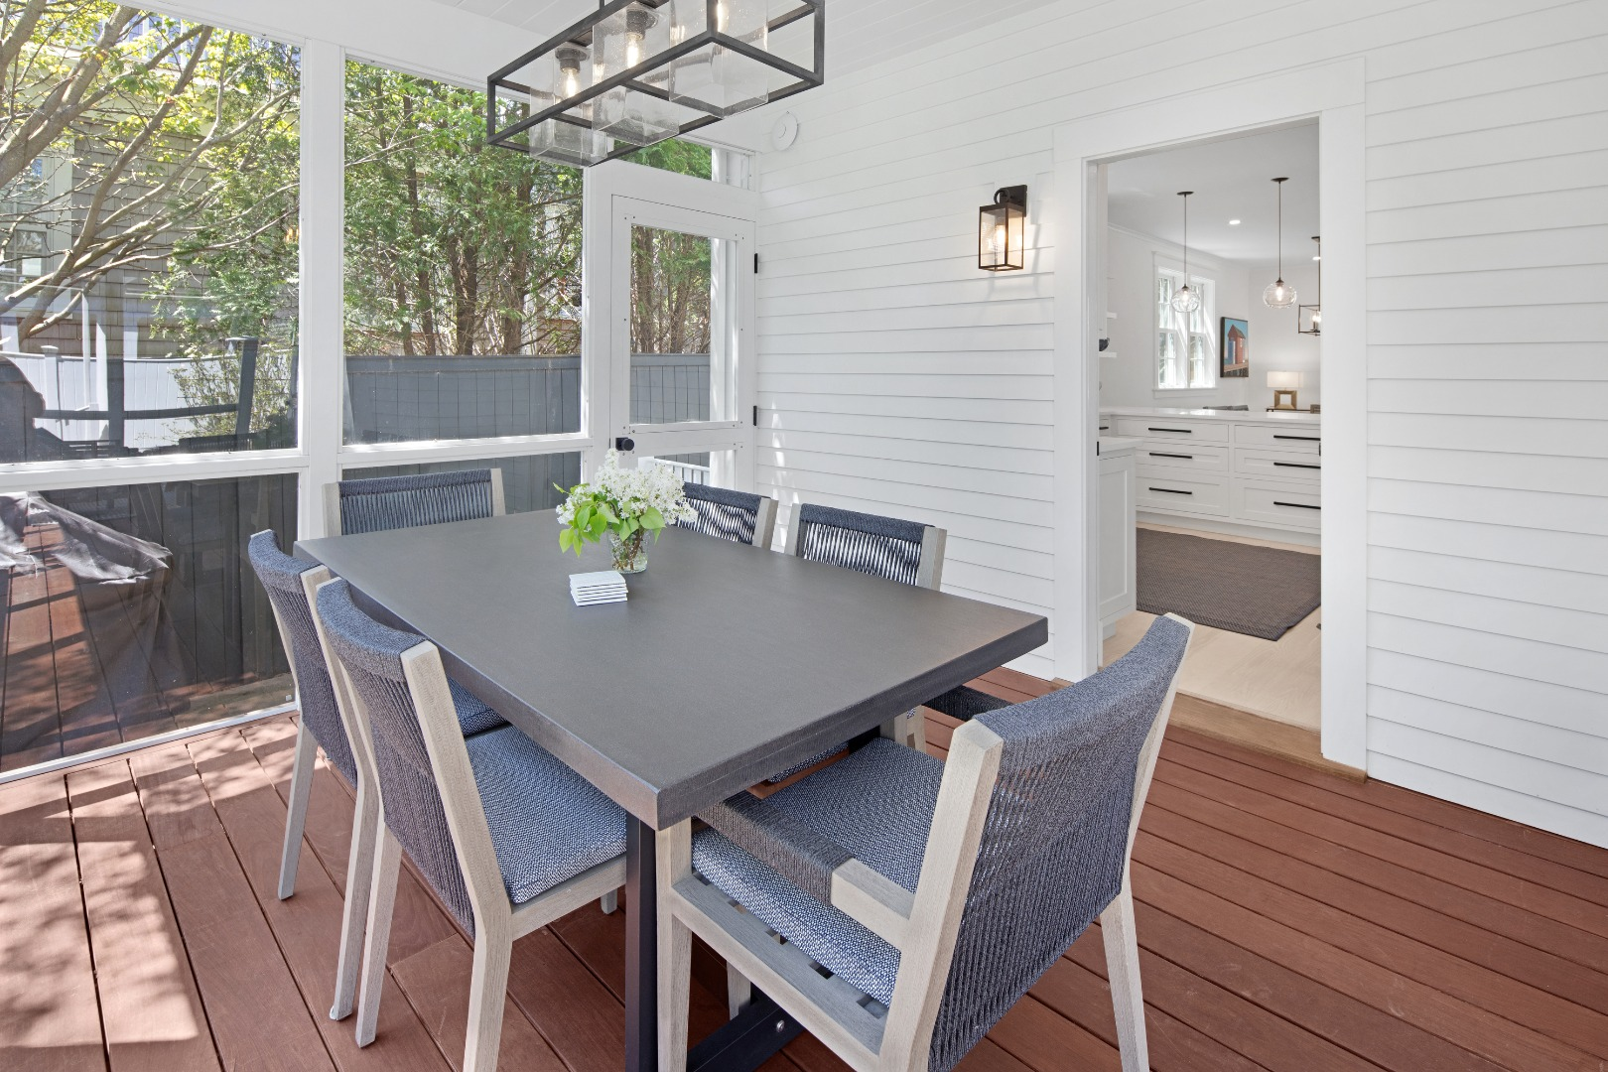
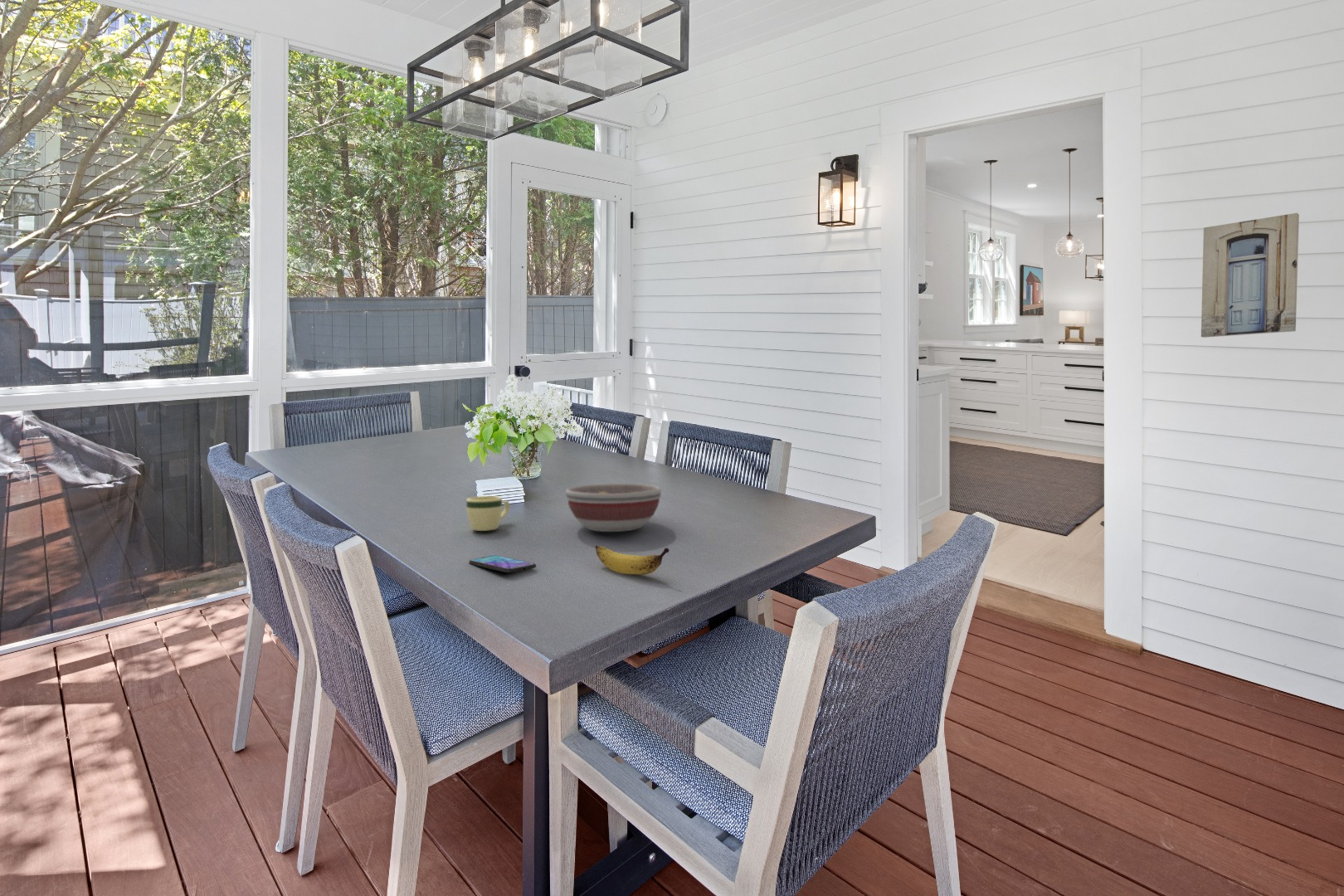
+ smartphone [468,555,537,573]
+ wall art [1200,212,1300,338]
+ bowl [565,483,662,533]
+ banana [595,545,670,576]
+ mug [465,495,510,532]
